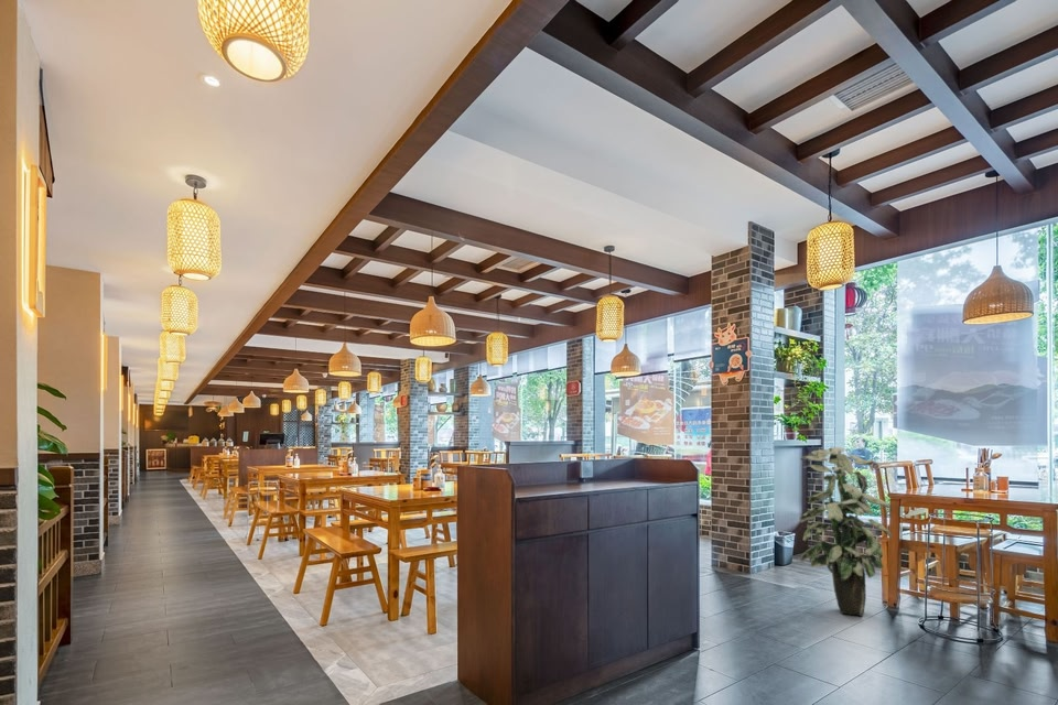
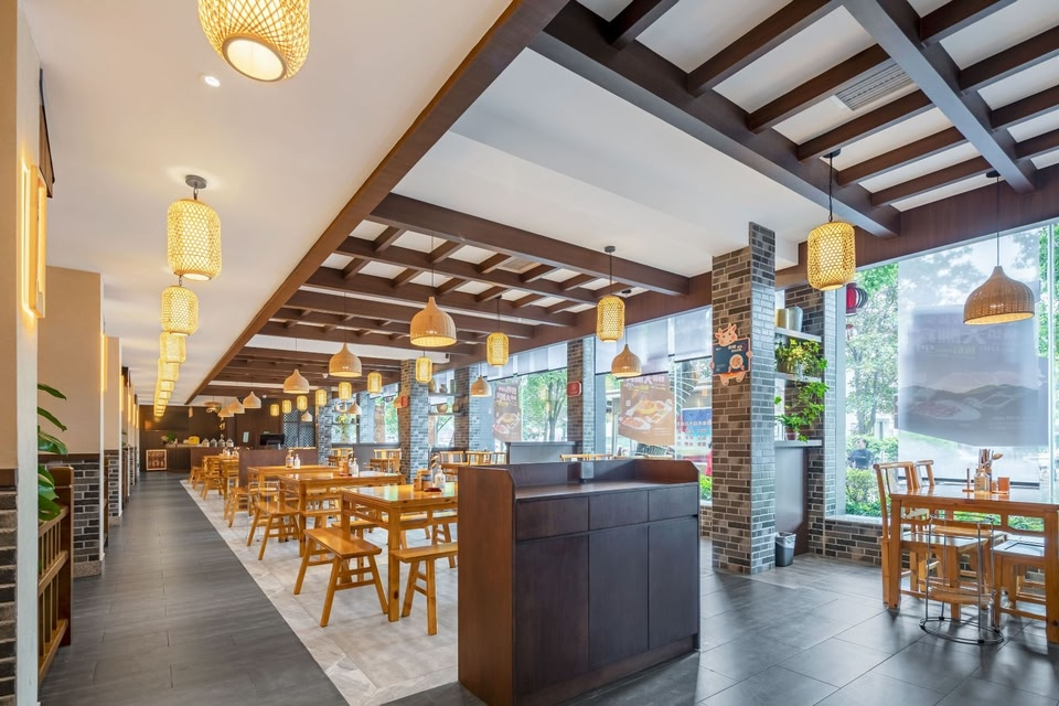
- indoor plant [799,446,893,617]
